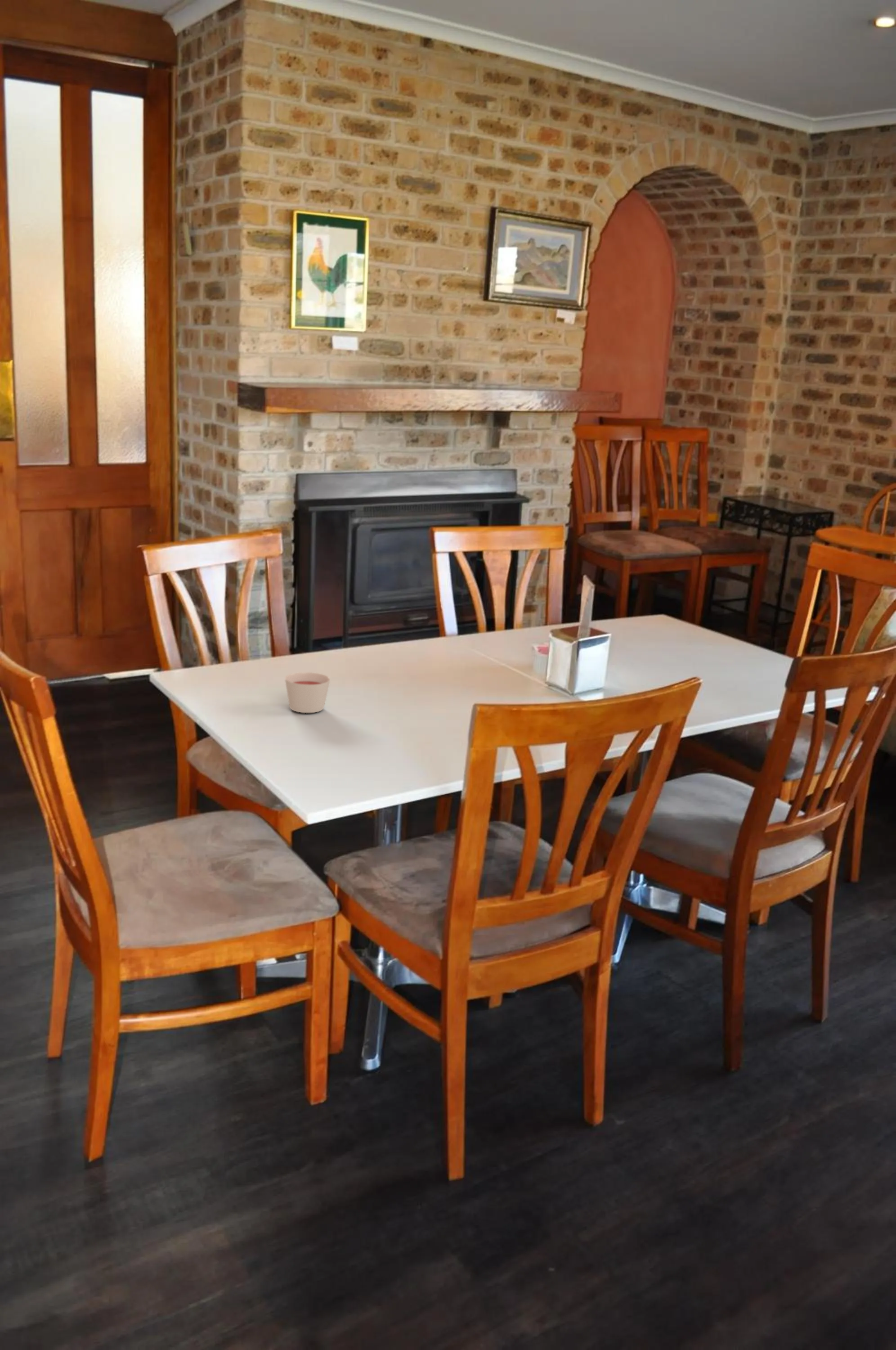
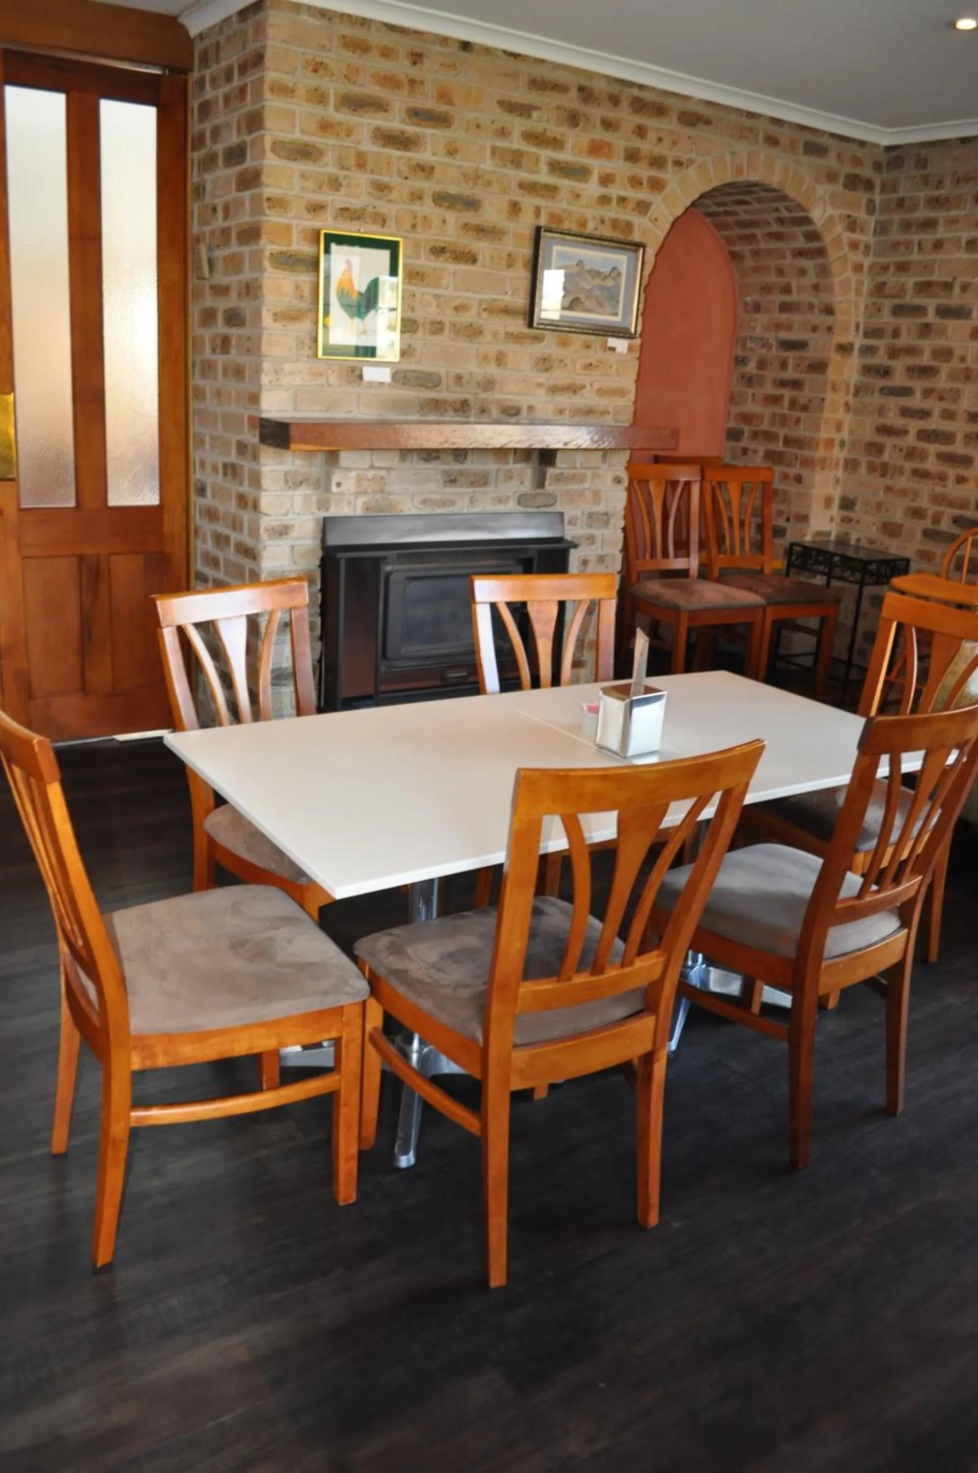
- candle [284,672,331,713]
